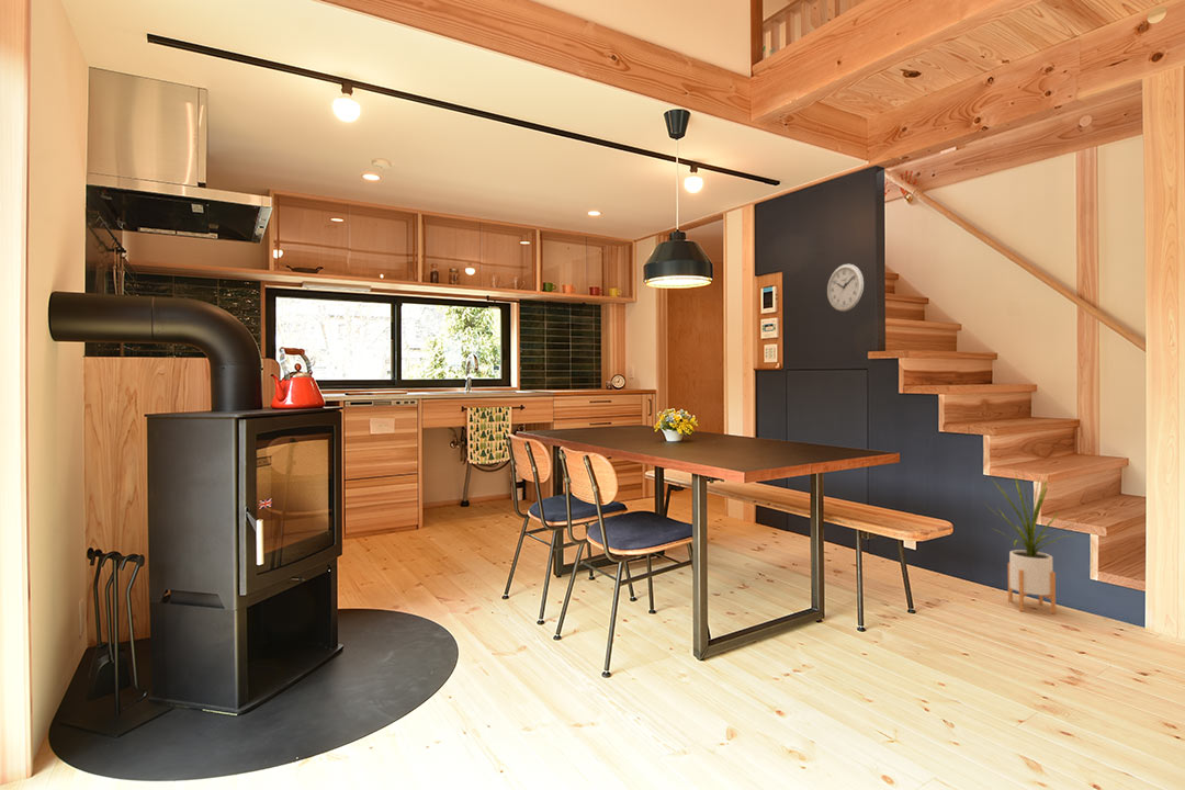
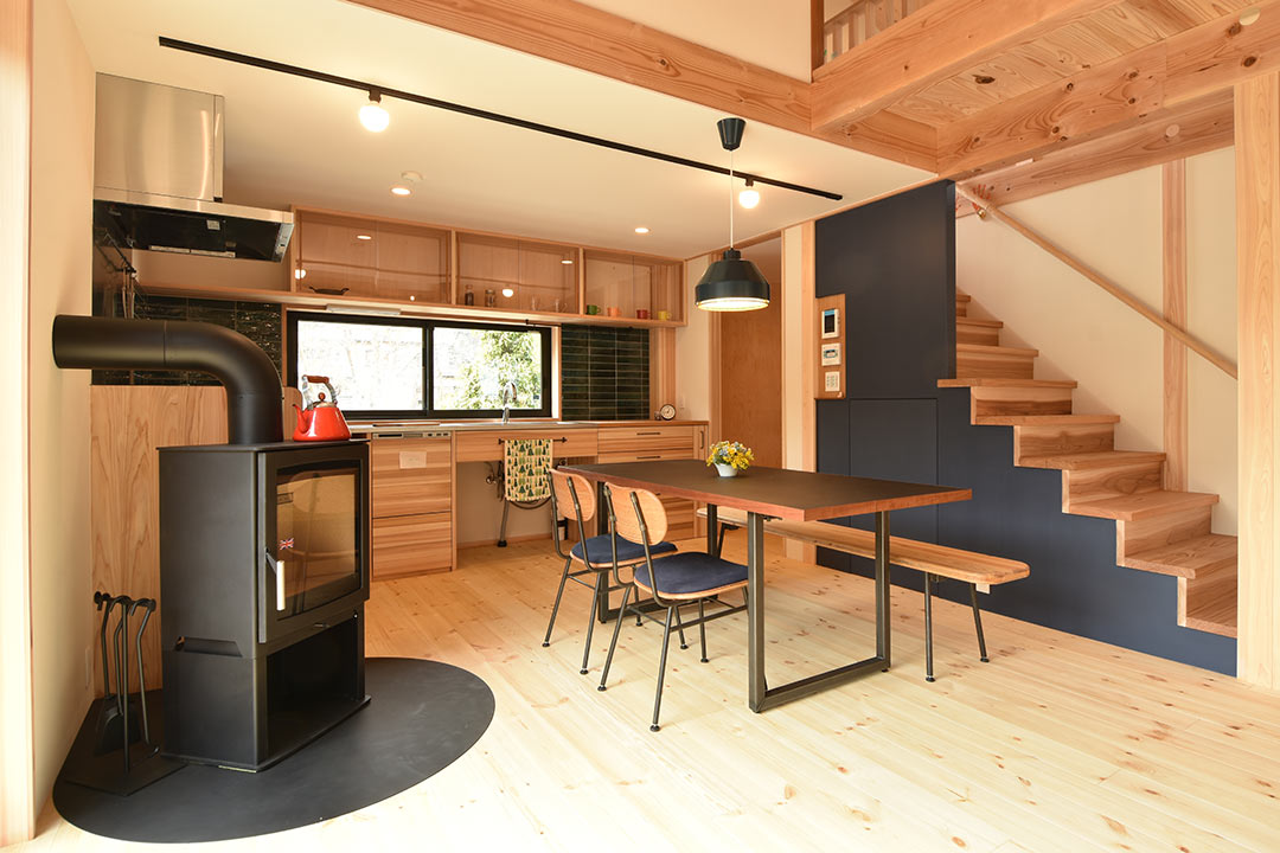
- wall clock [826,263,865,312]
- house plant [983,467,1076,614]
